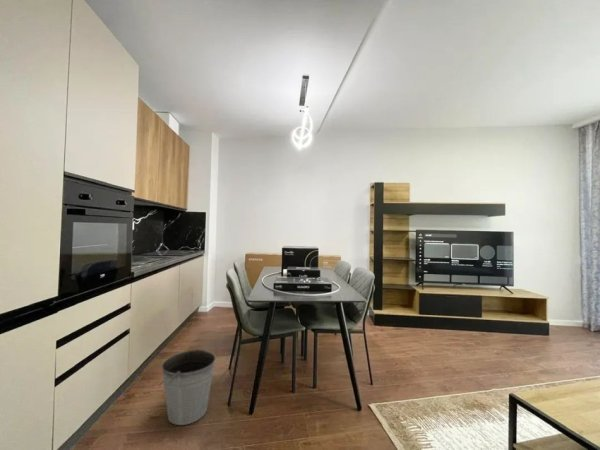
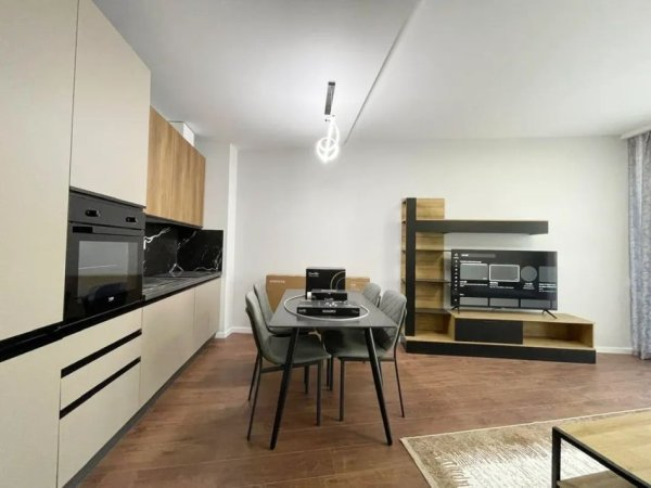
- bucket [157,347,217,426]
